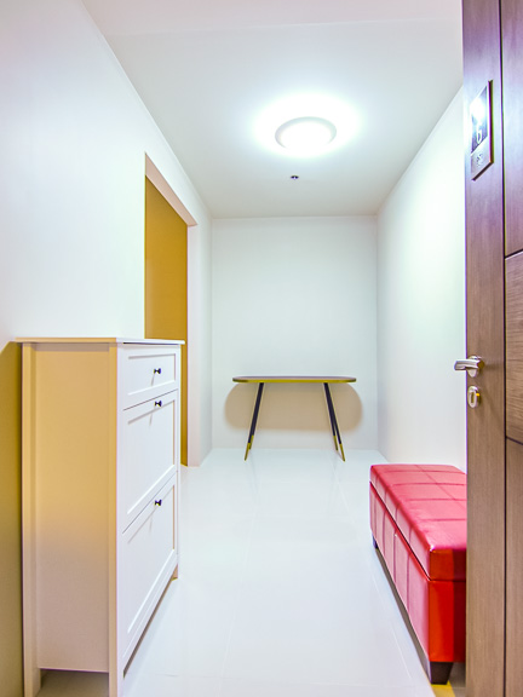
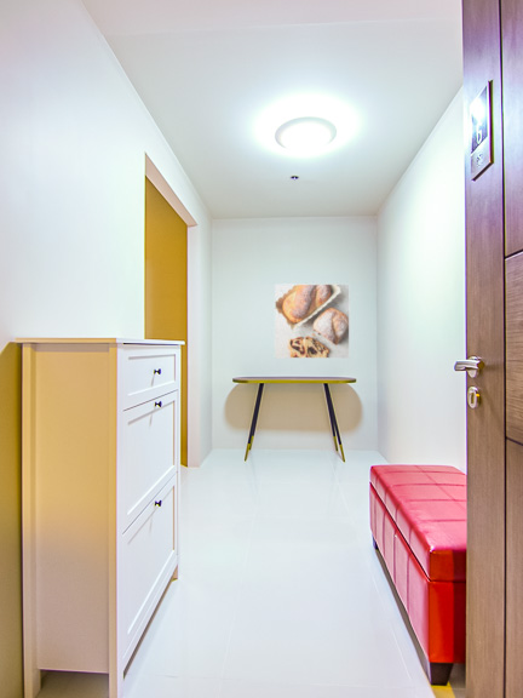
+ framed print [274,282,351,360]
